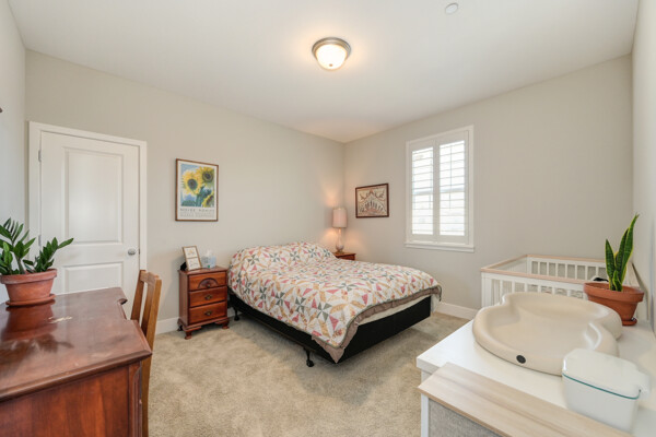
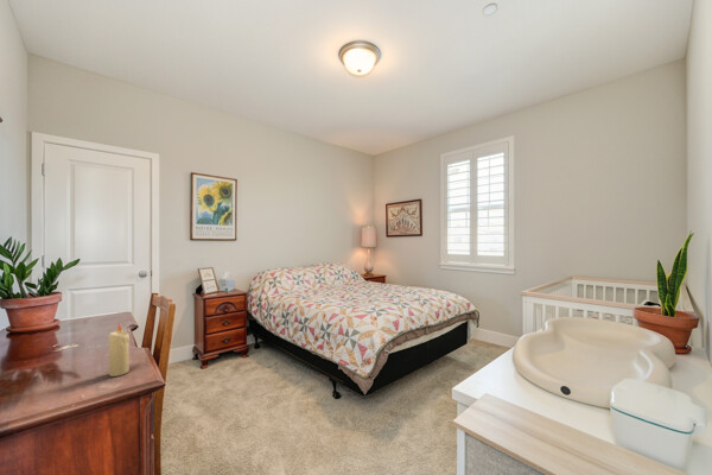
+ candle [107,323,131,378]
